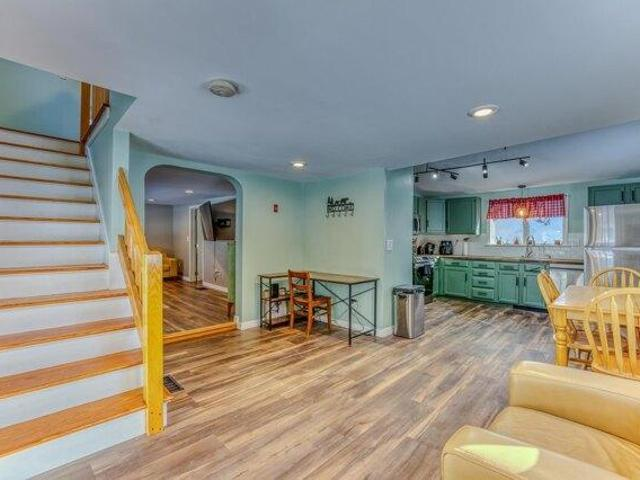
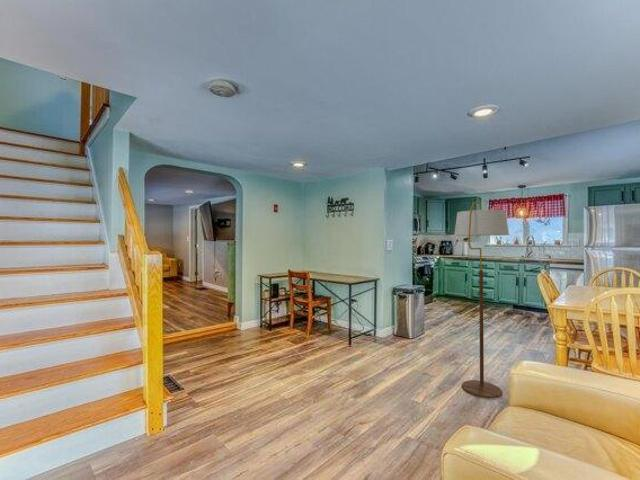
+ floor lamp [453,200,510,399]
